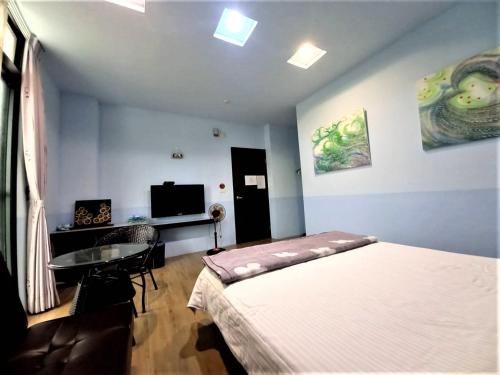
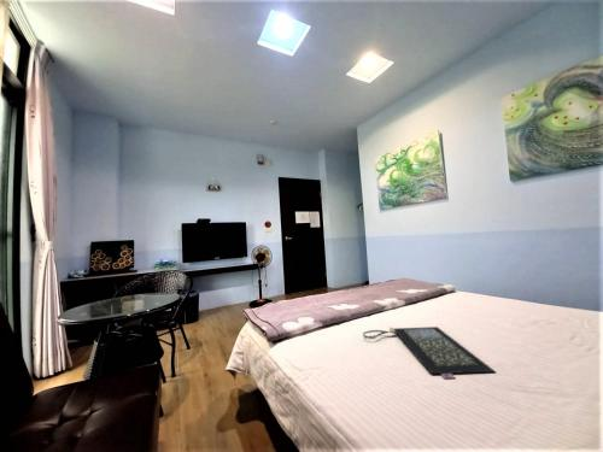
+ clutch bag [362,325,497,380]
